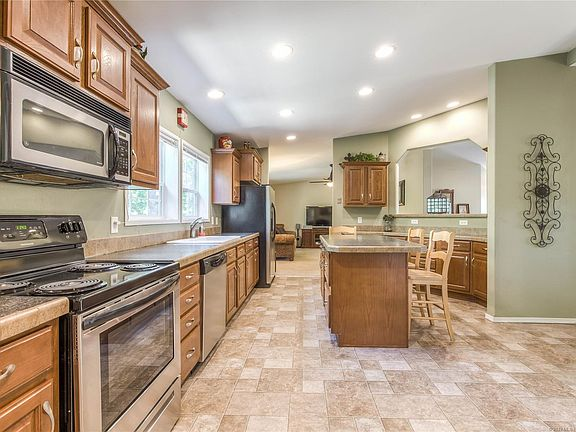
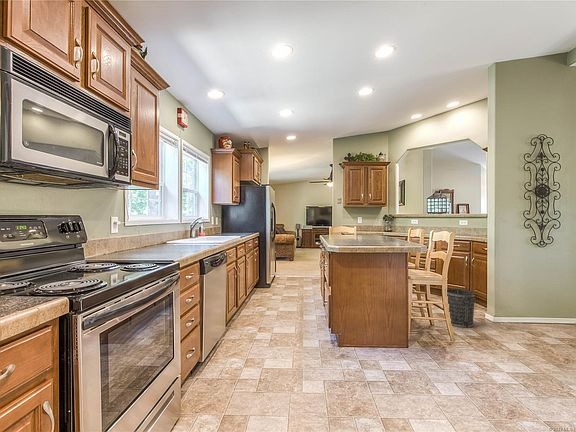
+ wastebasket [446,288,476,329]
